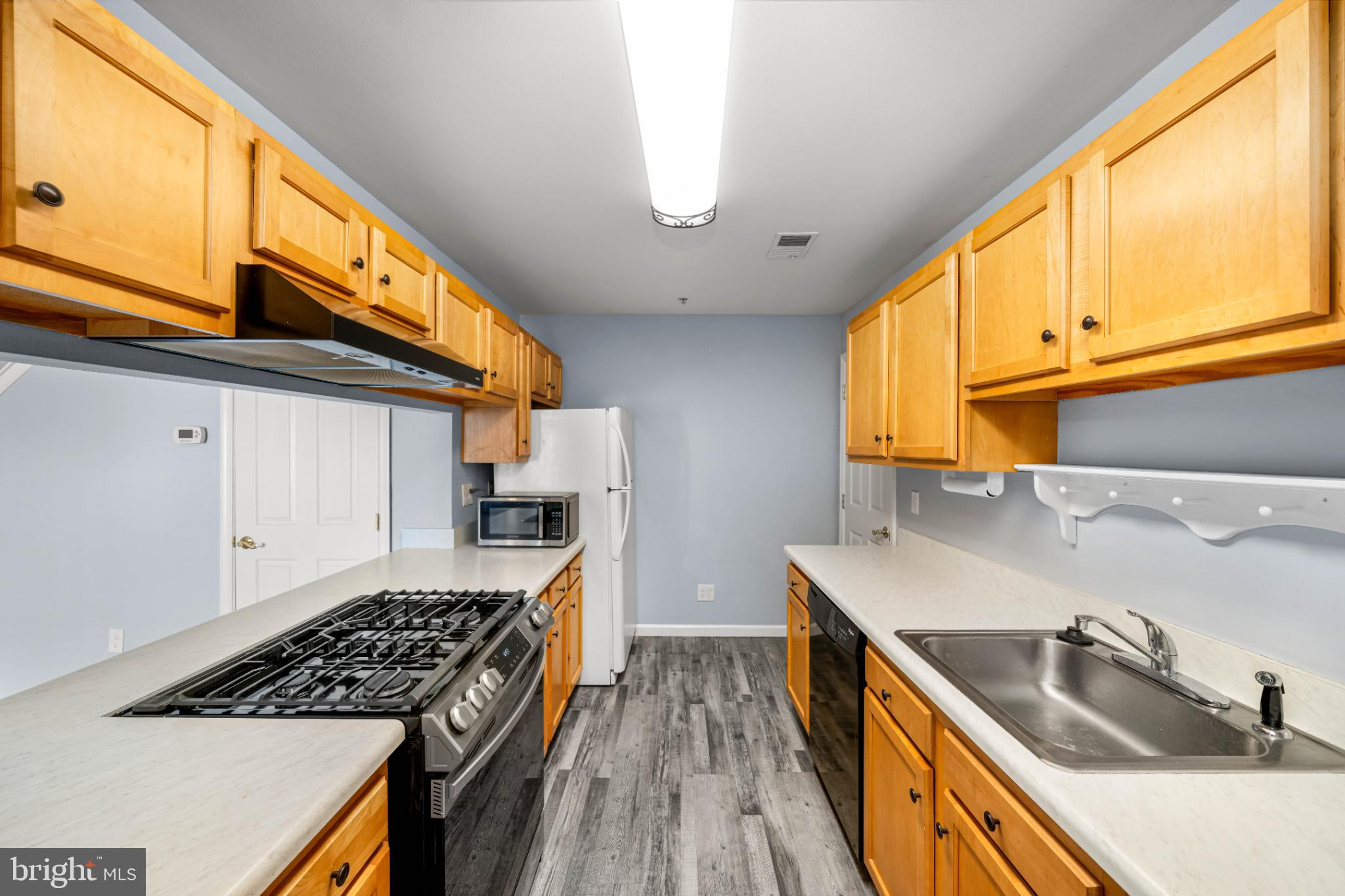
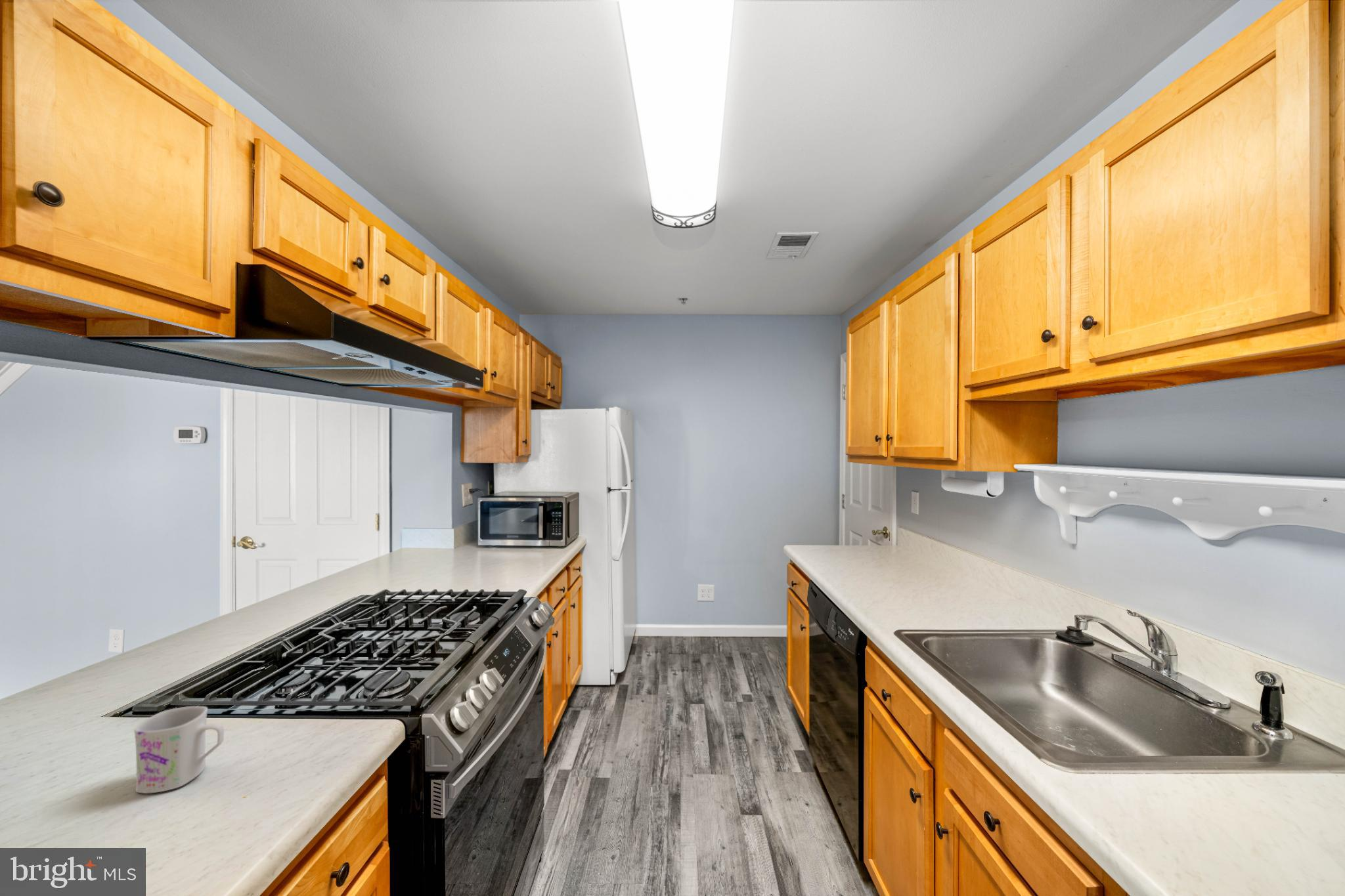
+ mug [133,706,225,794]
